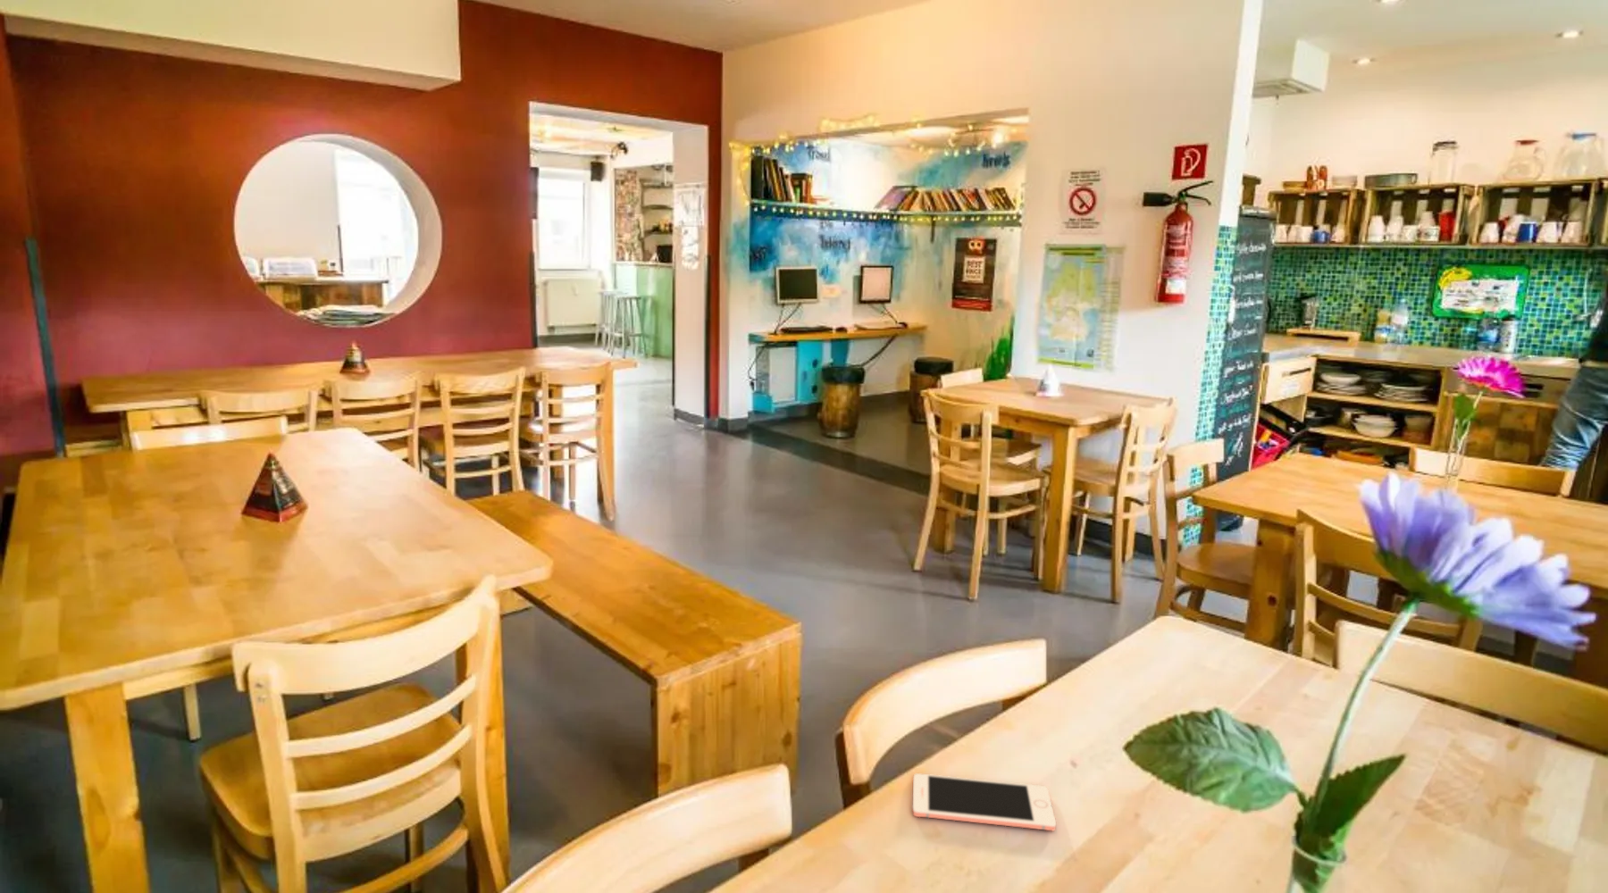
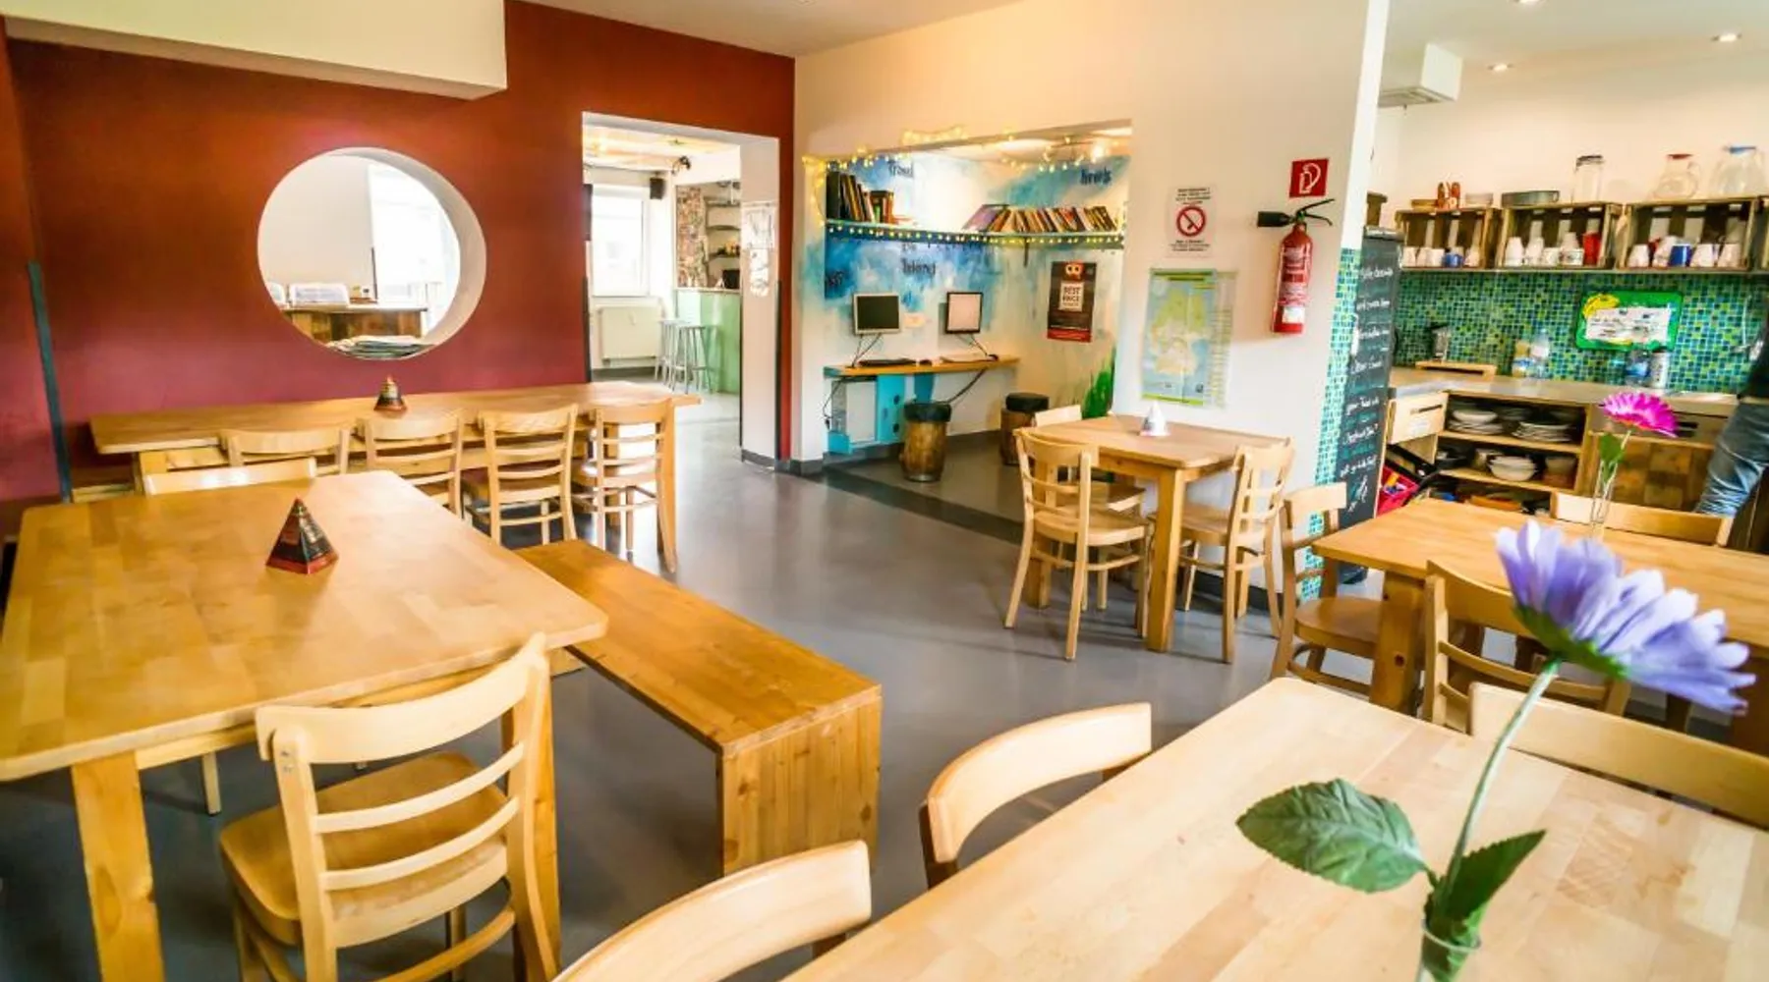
- cell phone [912,772,1057,831]
